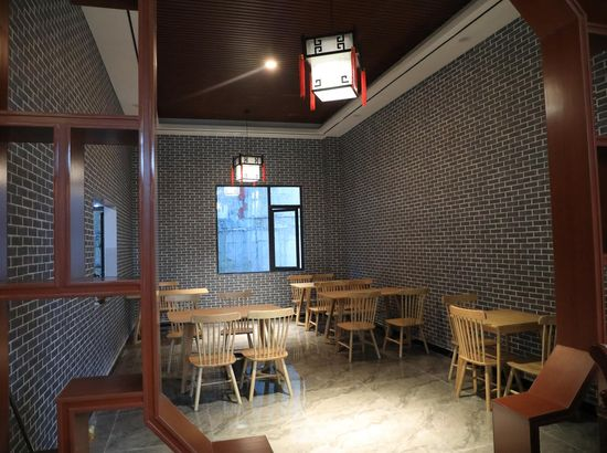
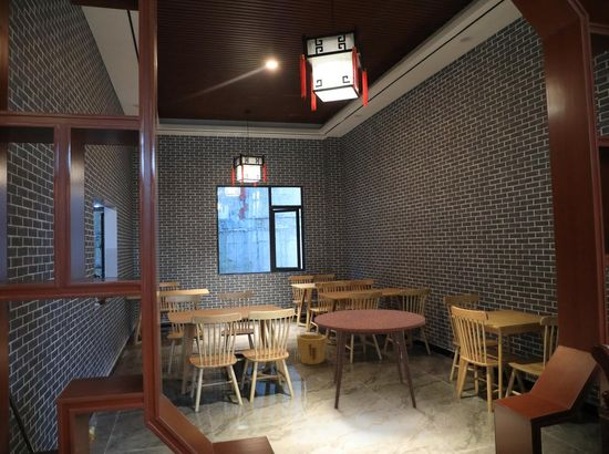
+ dining table [313,308,426,410]
+ bucket [296,333,329,365]
